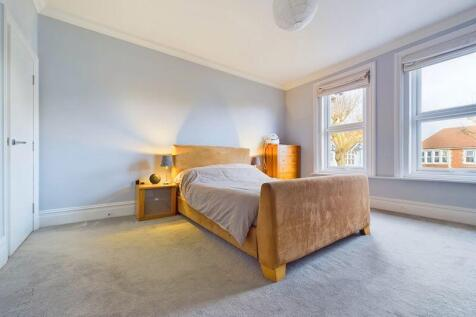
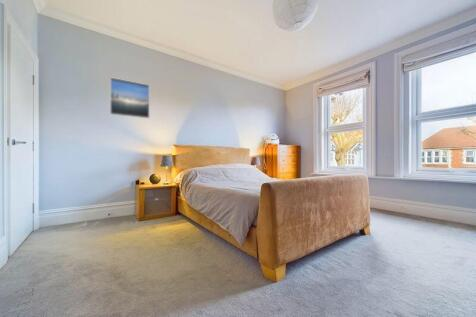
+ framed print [109,76,150,119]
